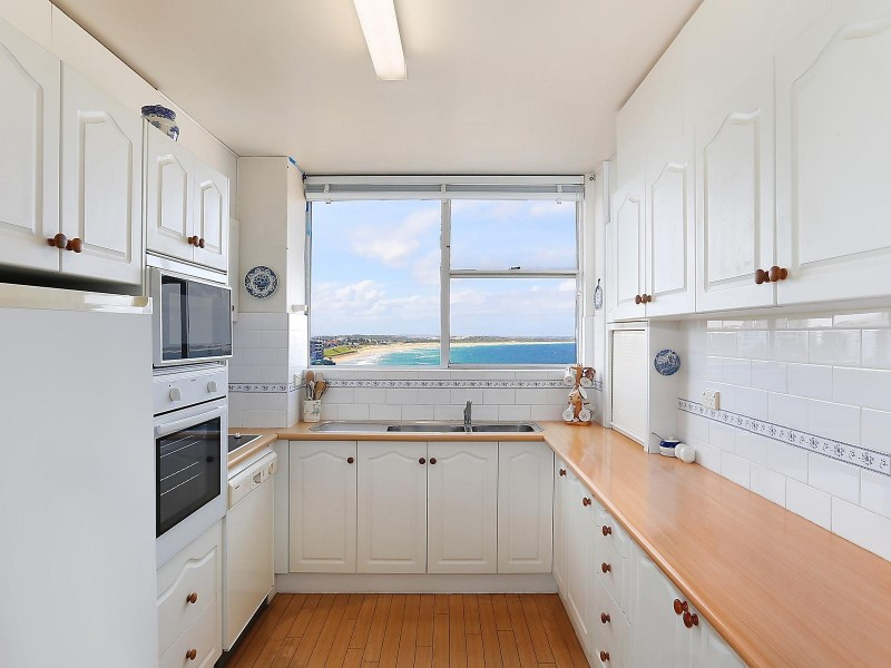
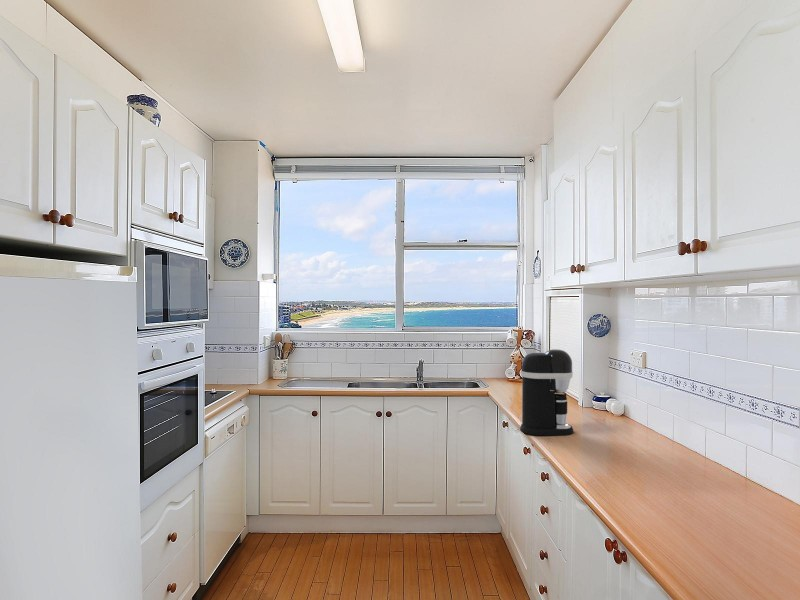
+ coffee maker [519,348,574,437]
